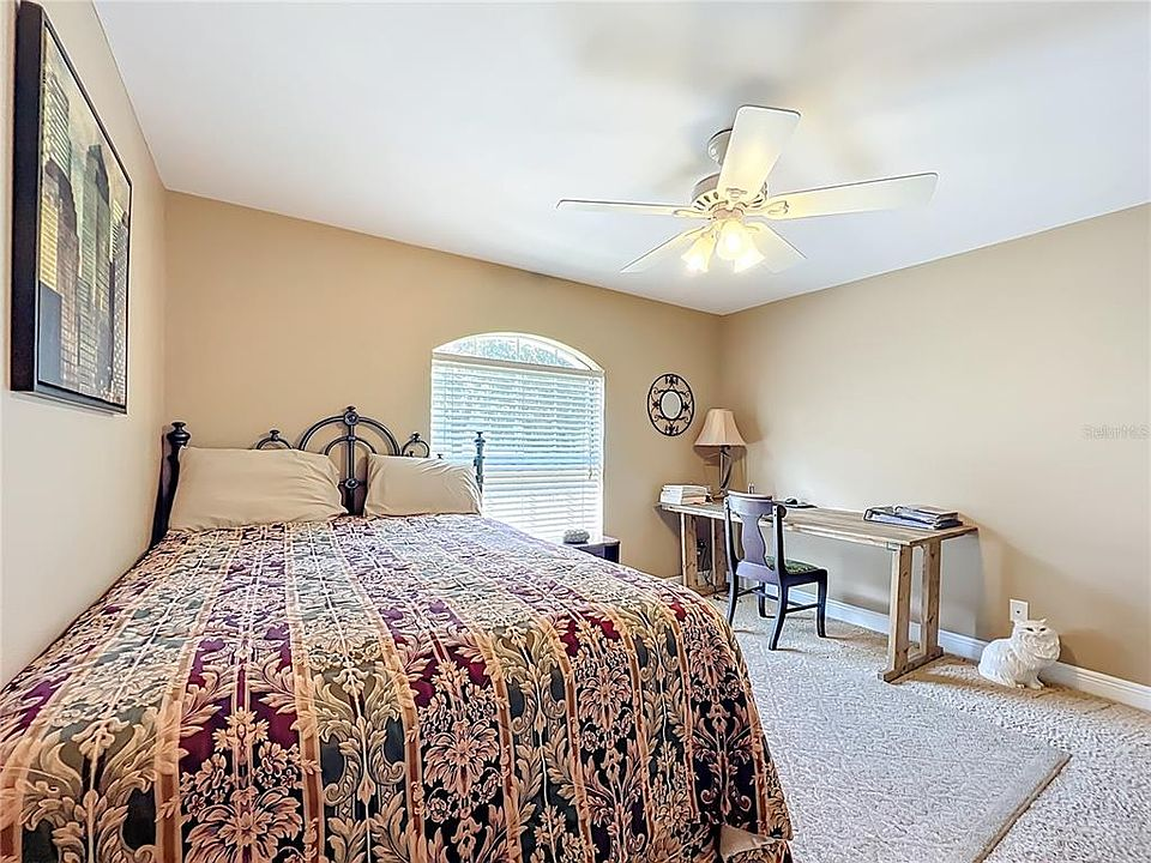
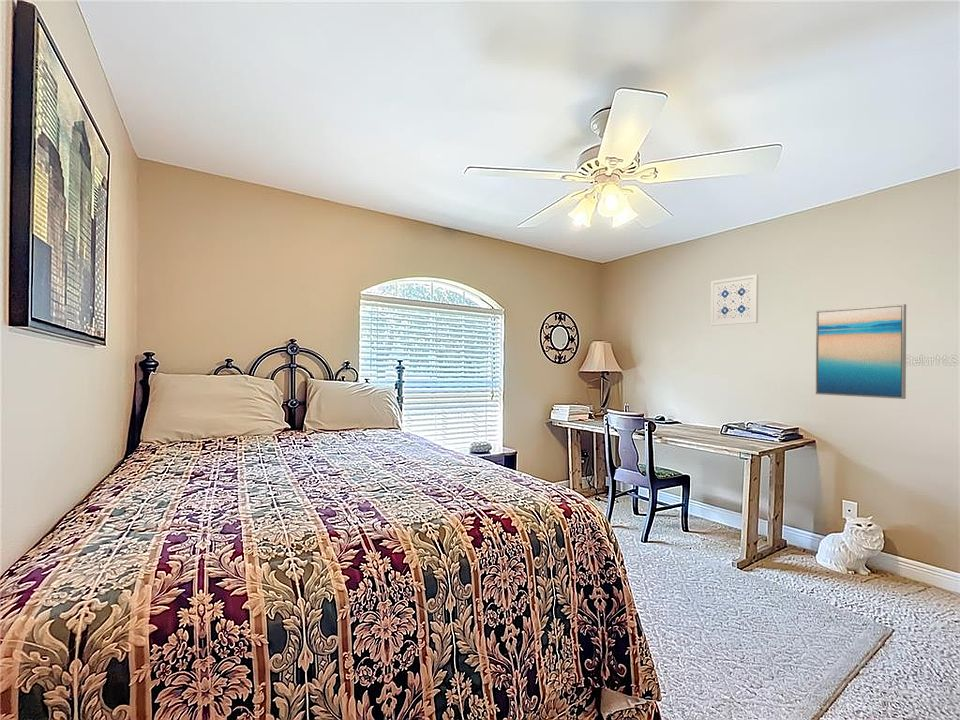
+ wall art [710,273,760,327]
+ wall art [815,303,907,400]
